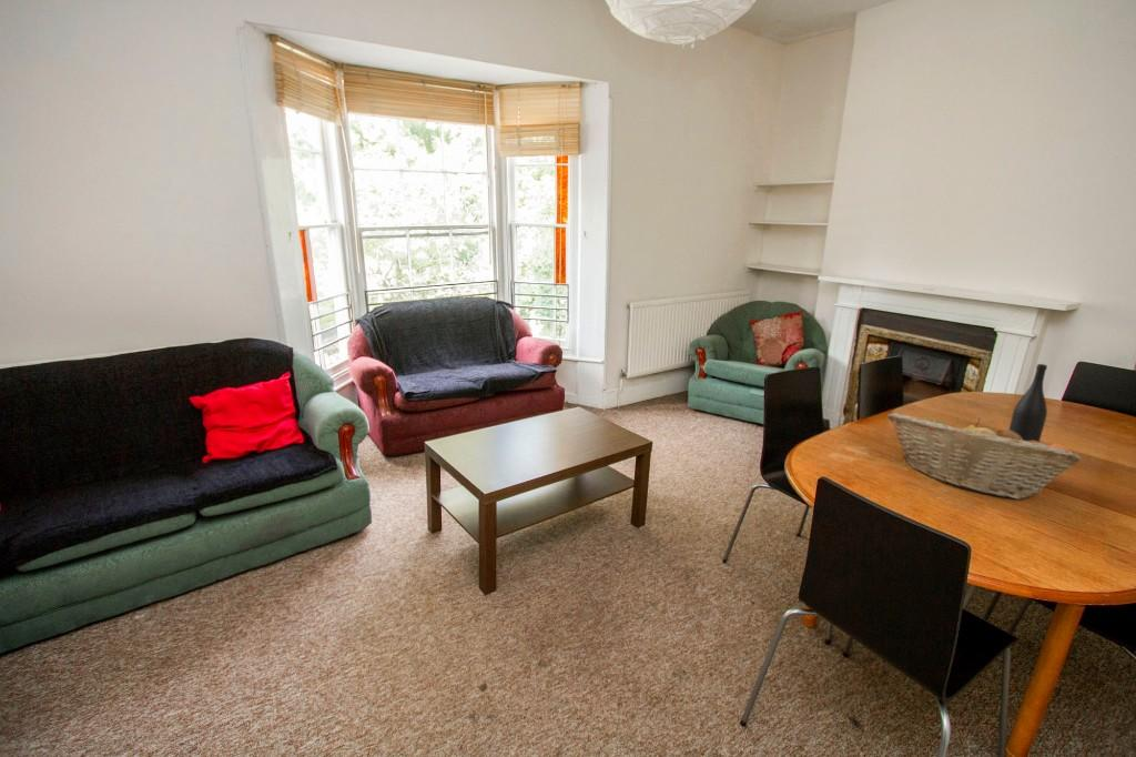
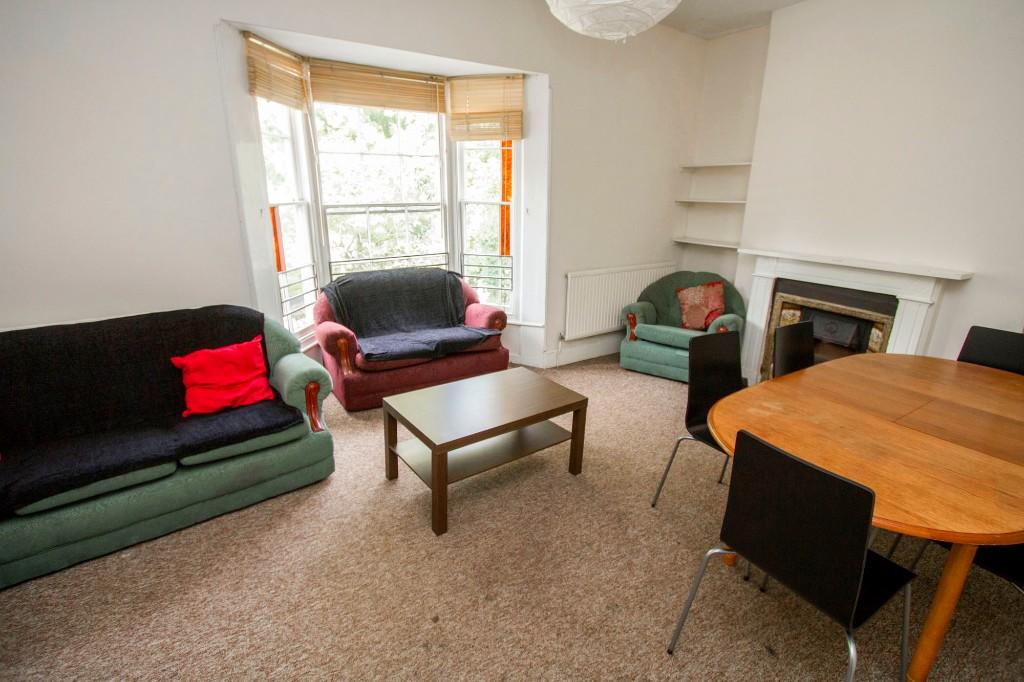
- fruit basket [886,412,1083,501]
- wine bottle [1008,363,1048,443]
